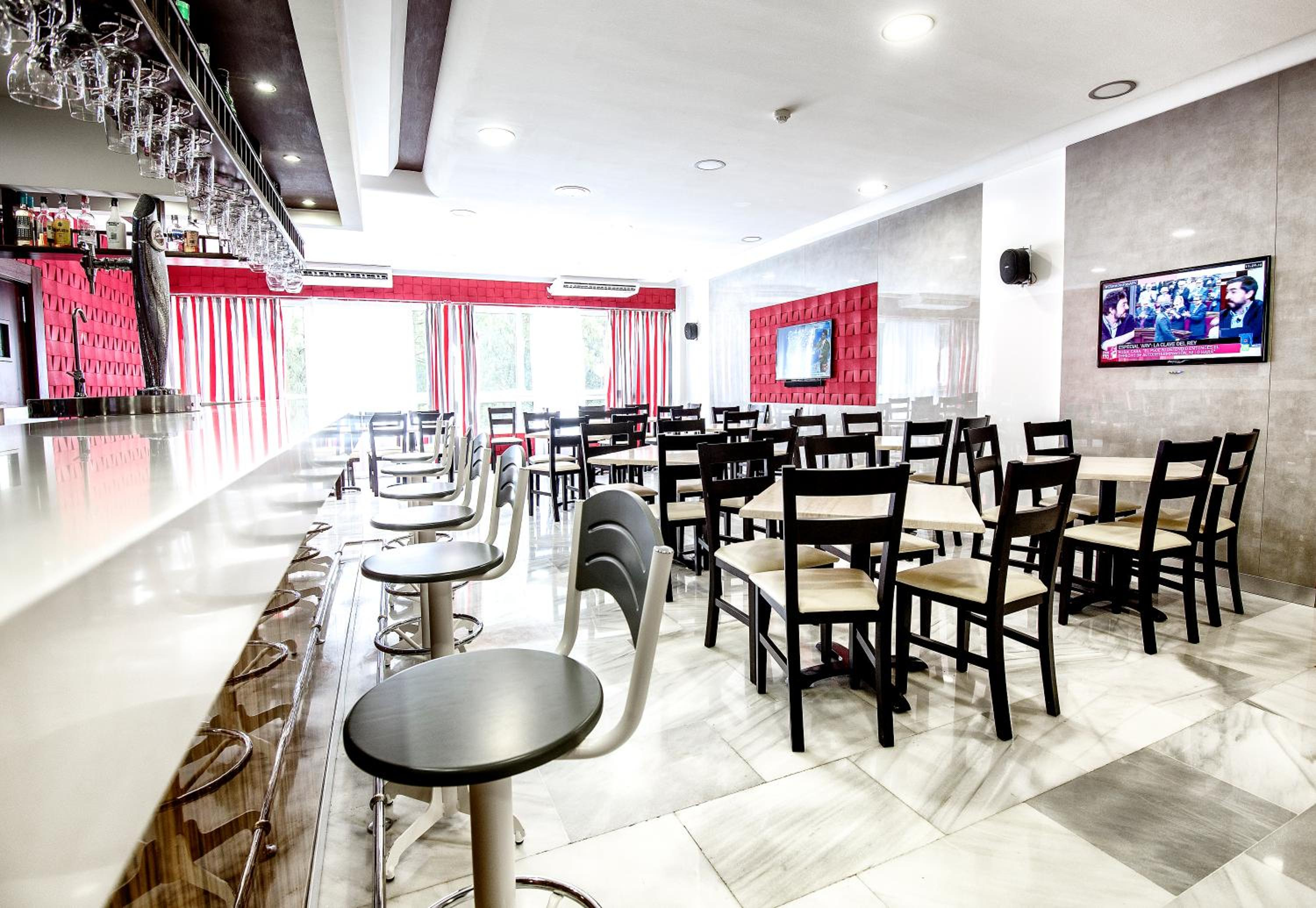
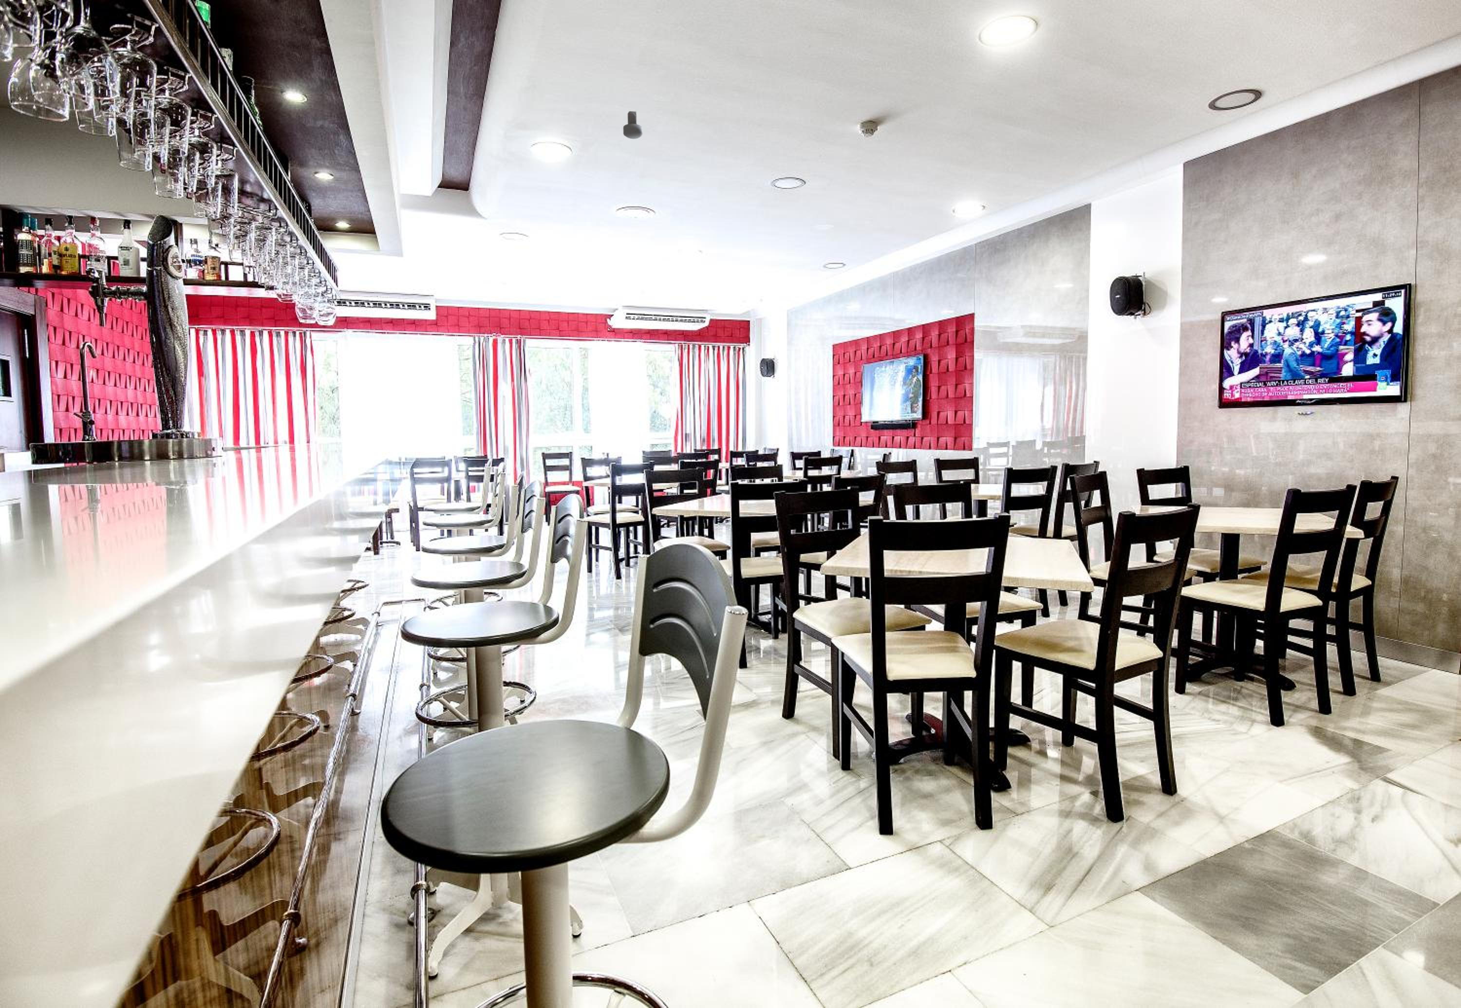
+ security camera [623,111,643,139]
